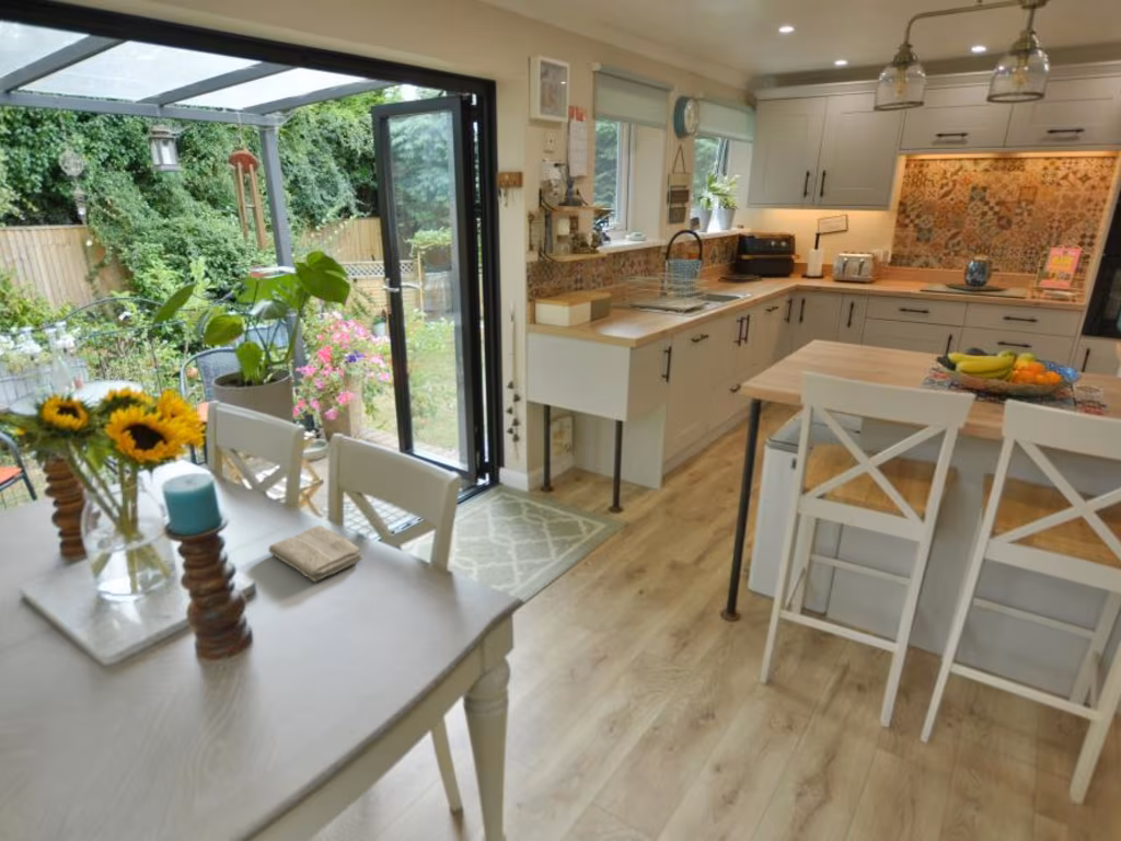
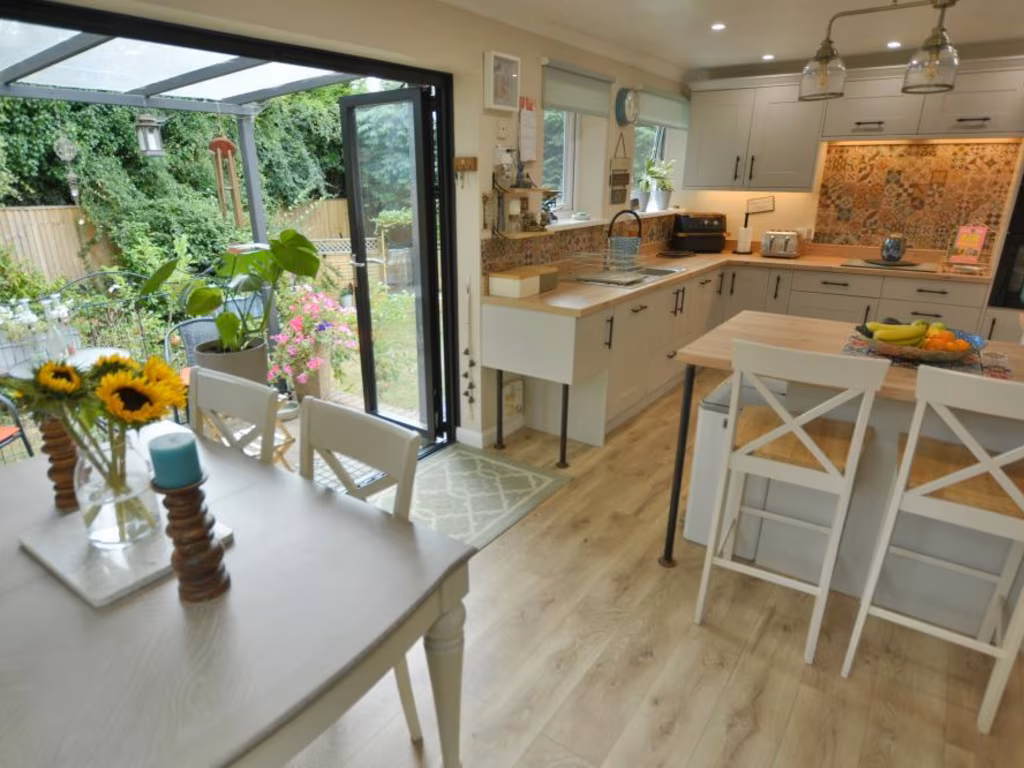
- washcloth [267,525,365,583]
